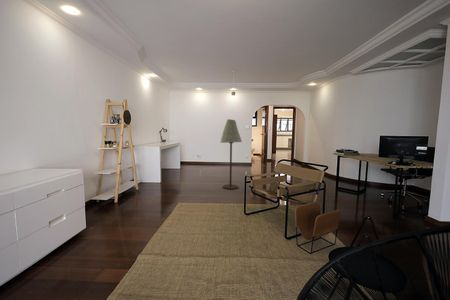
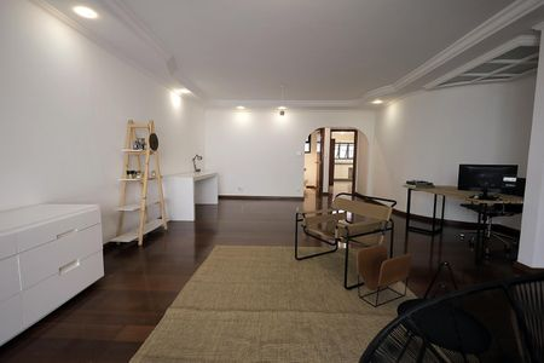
- floor lamp [219,118,243,190]
